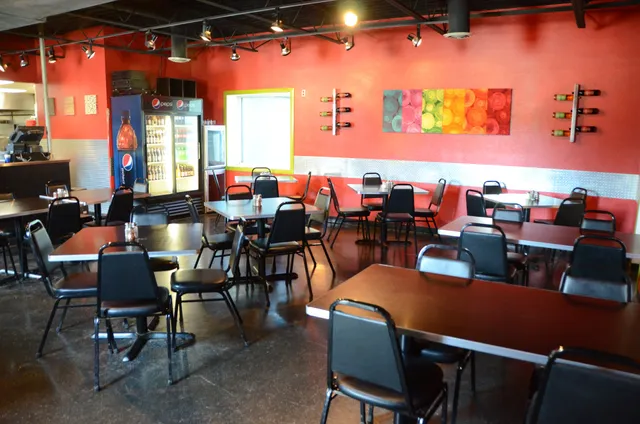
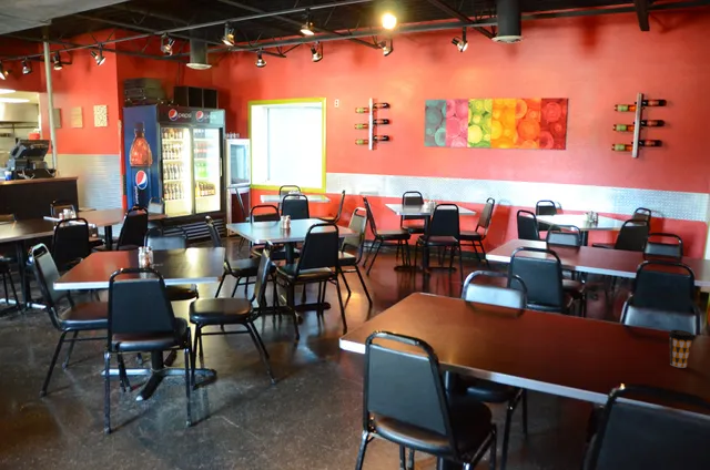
+ coffee cup [668,329,694,369]
